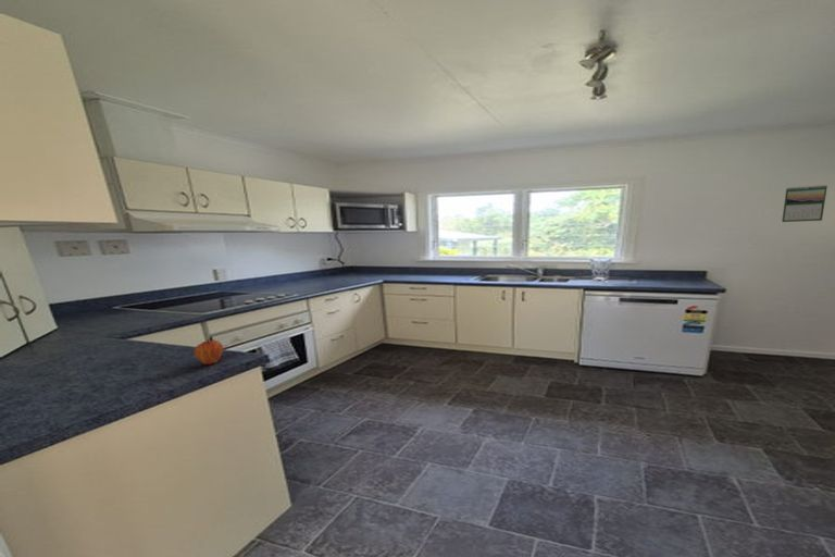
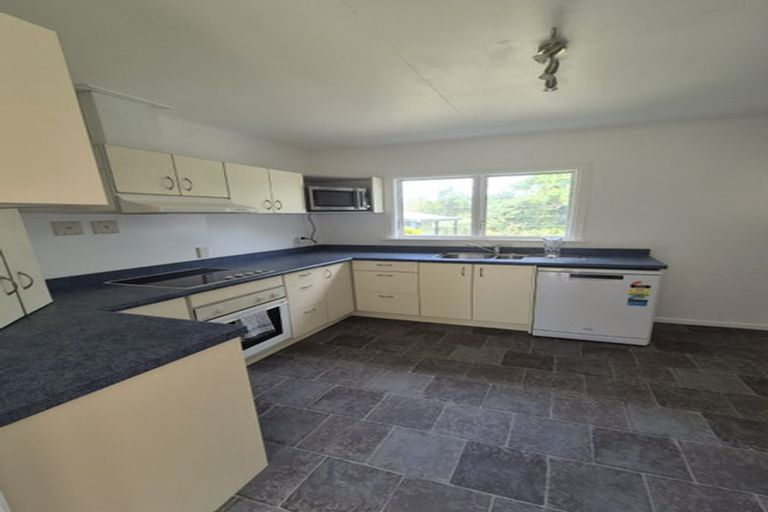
- calendar [781,184,828,223]
- fruit [194,337,224,366]
